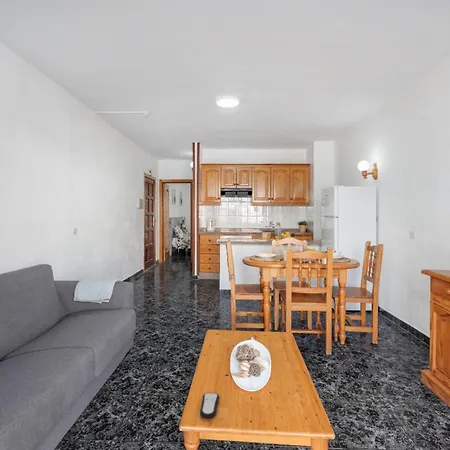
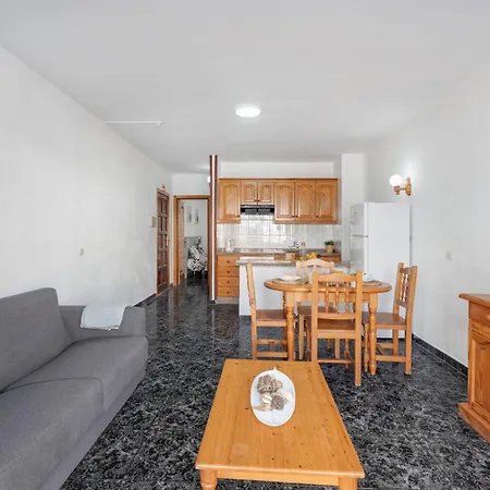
- remote control [199,392,220,419]
